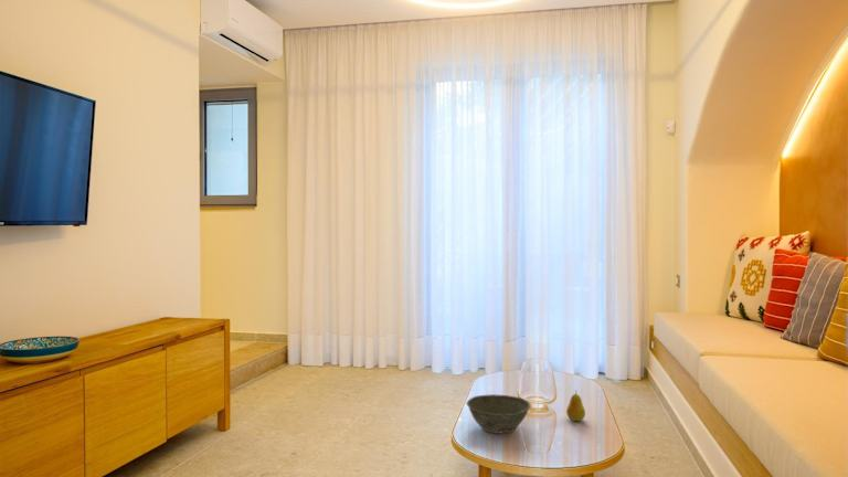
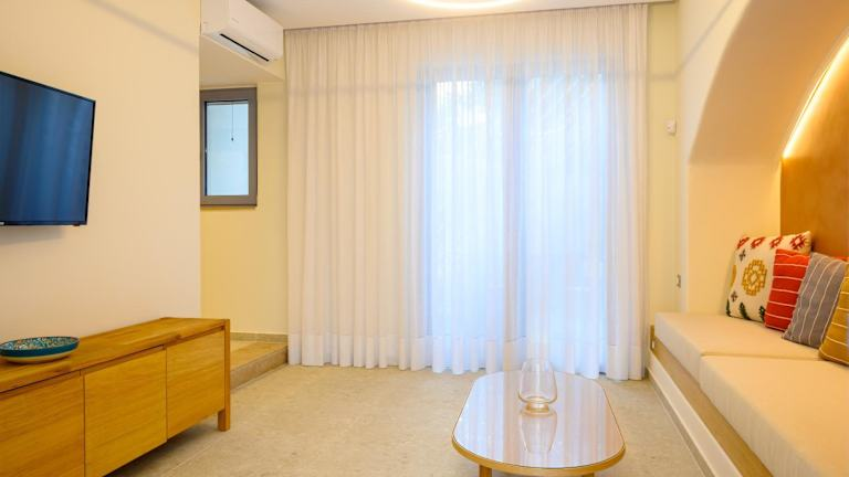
- bowl [465,393,532,435]
- fruit [565,390,586,422]
